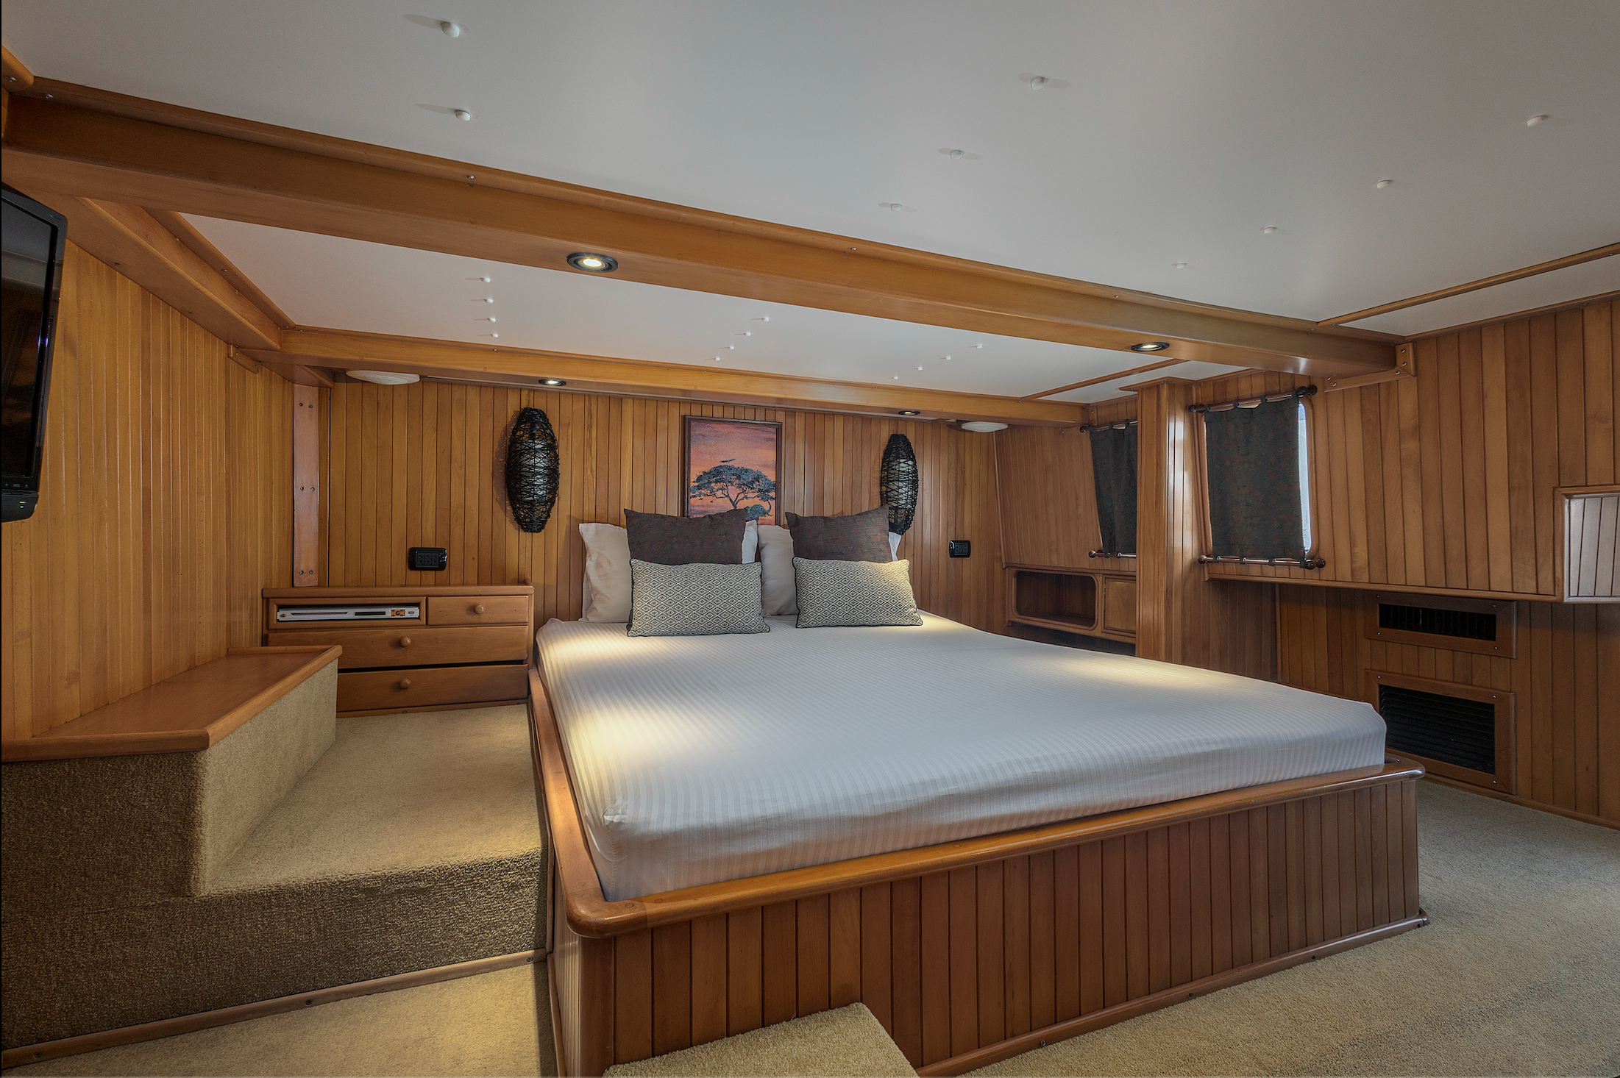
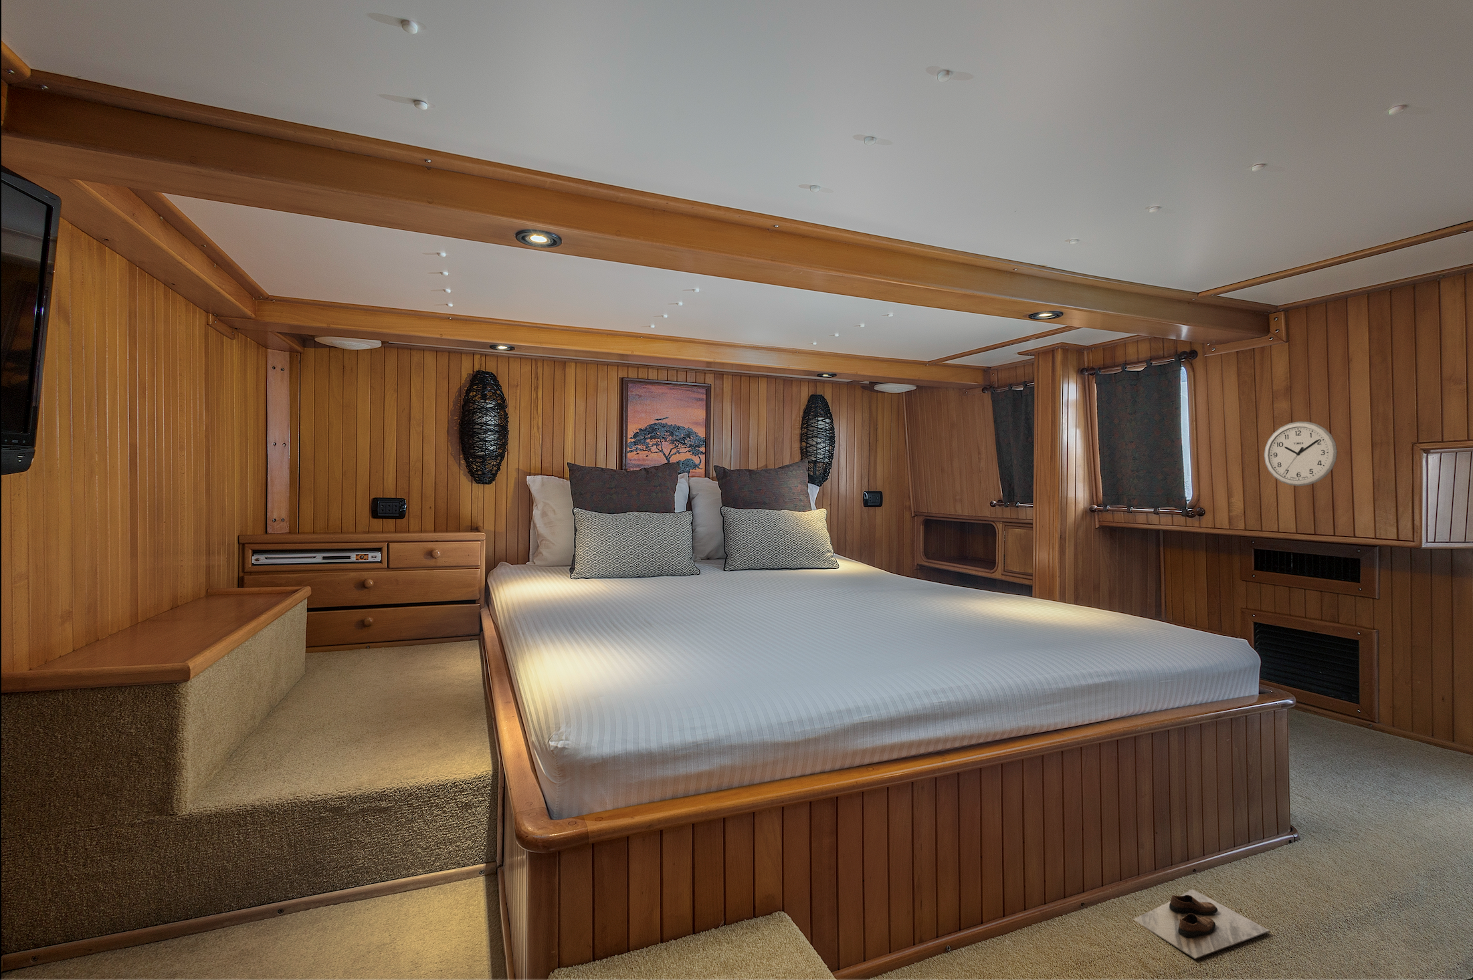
+ shoe [1133,888,1271,960]
+ wall clock [1264,421,1338,487]
